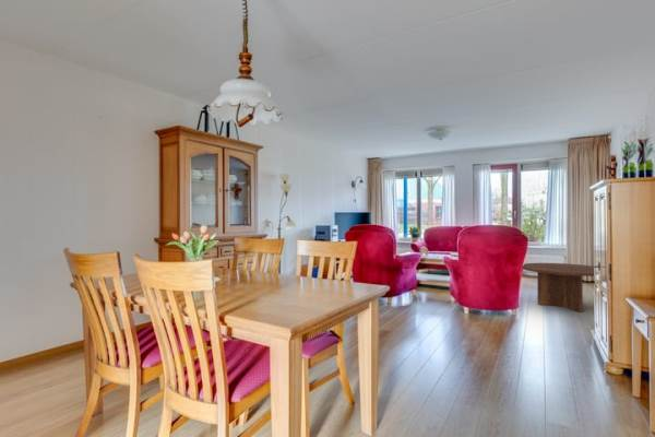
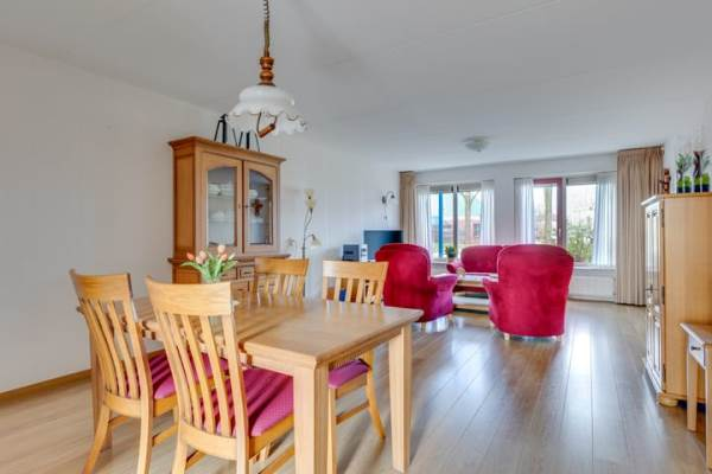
- coffee table [522,262,595,314]
